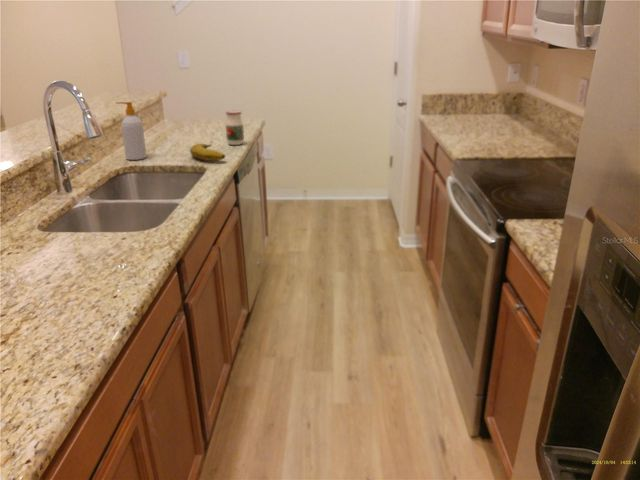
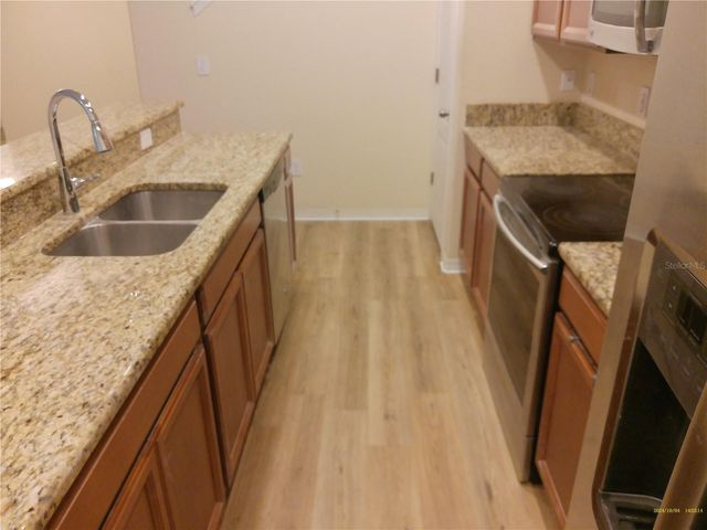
- soap bottle [115,101,147,161]
- jar [224,110,245,146]
- banana [189,143,226,162]
